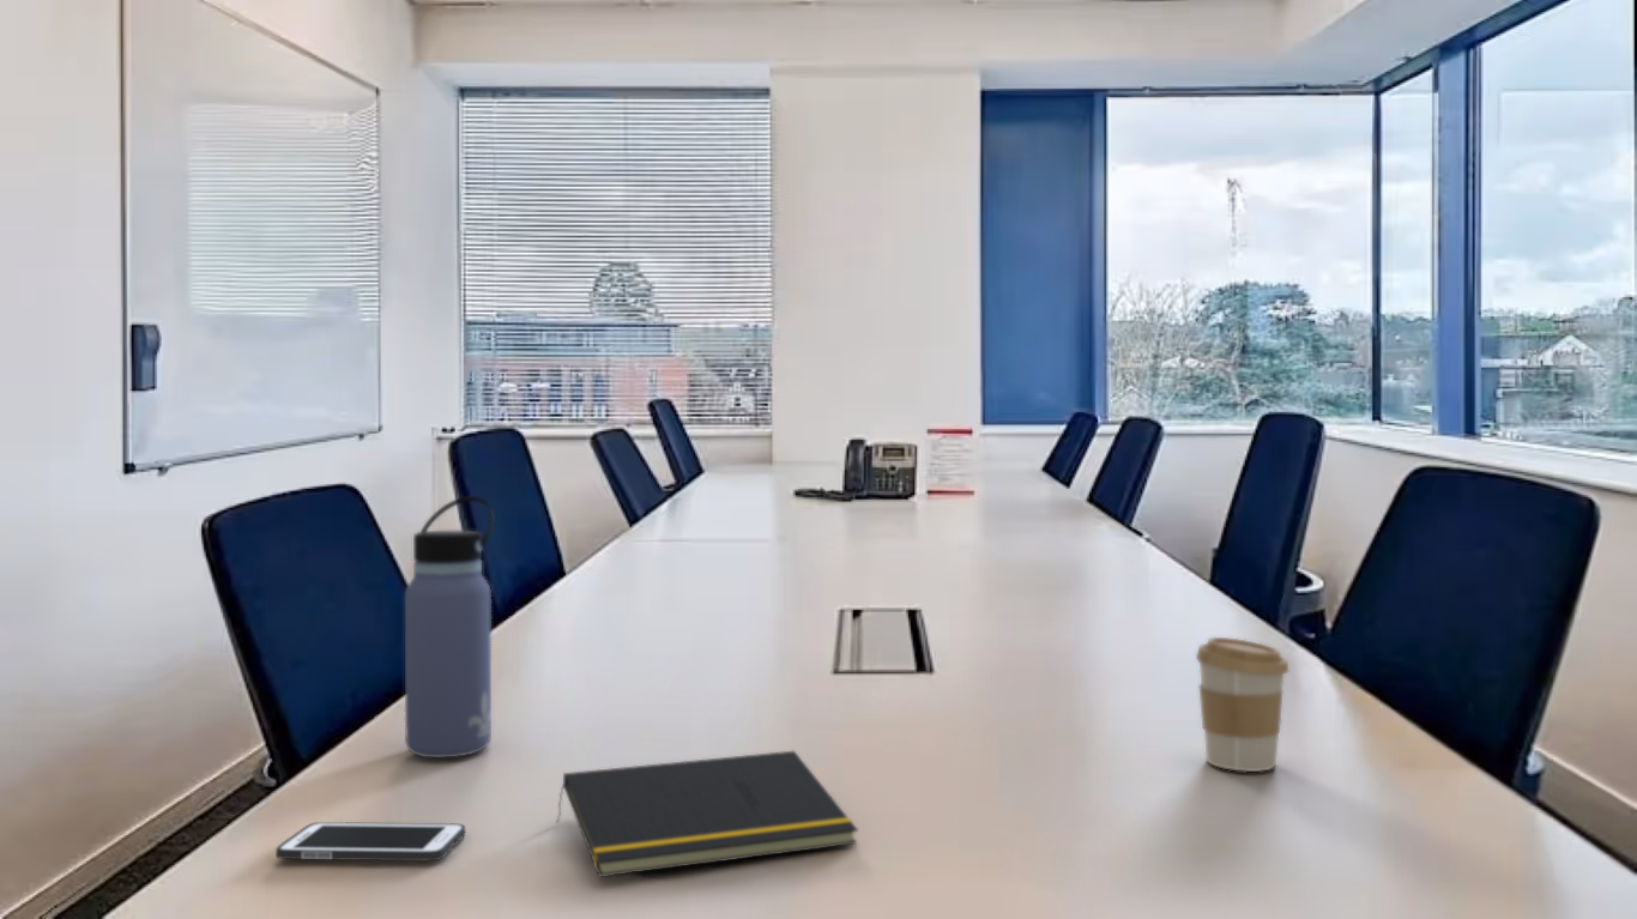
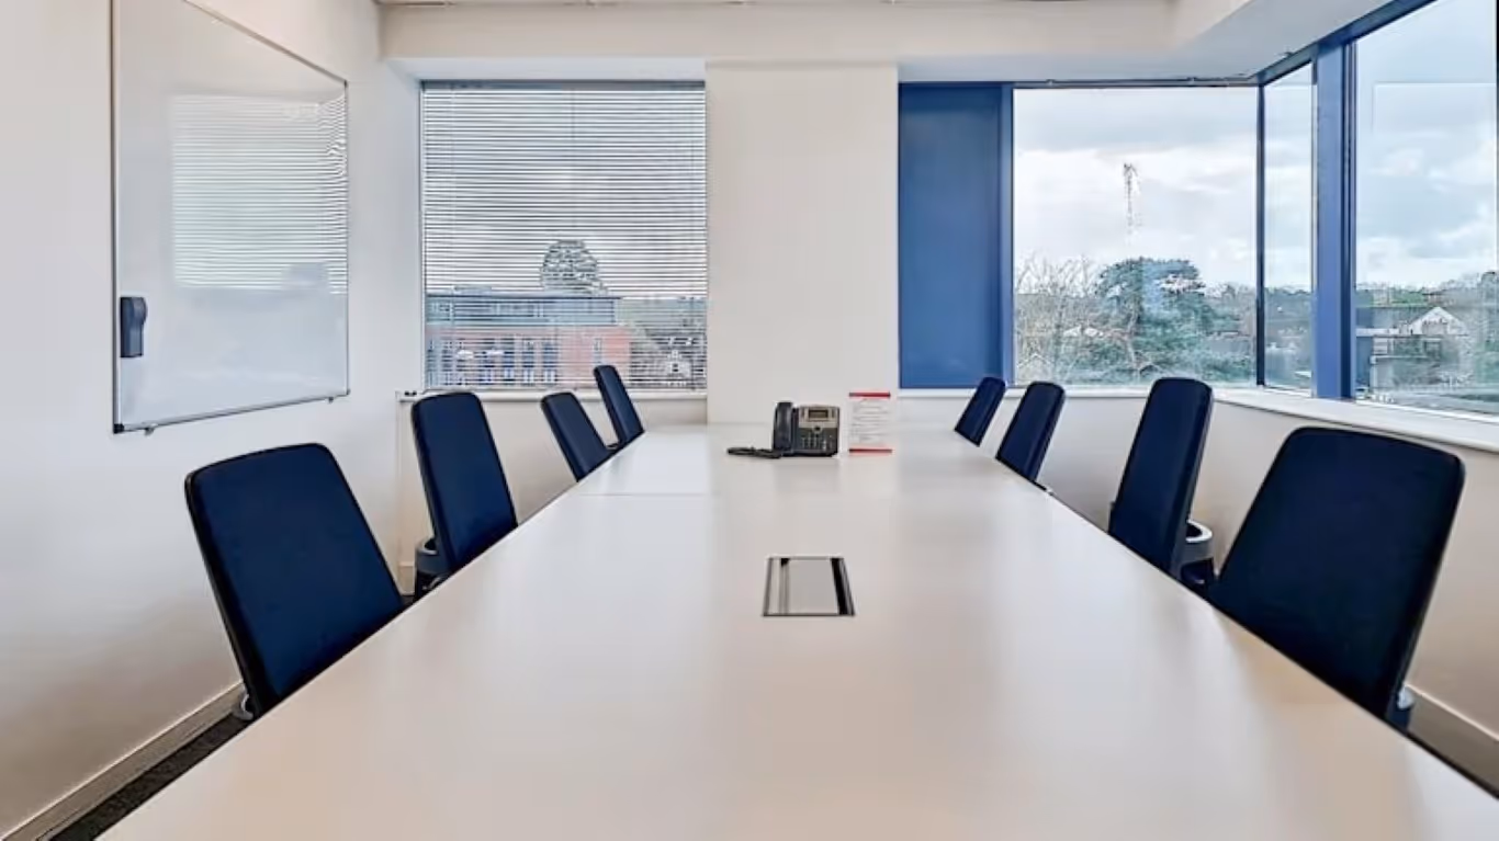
- coffee cup [1195,636,1289,773]
- water bottle [404,495,495,758]
- cell phone [274,821,466,861]
- notepad [555,750,859,878]
